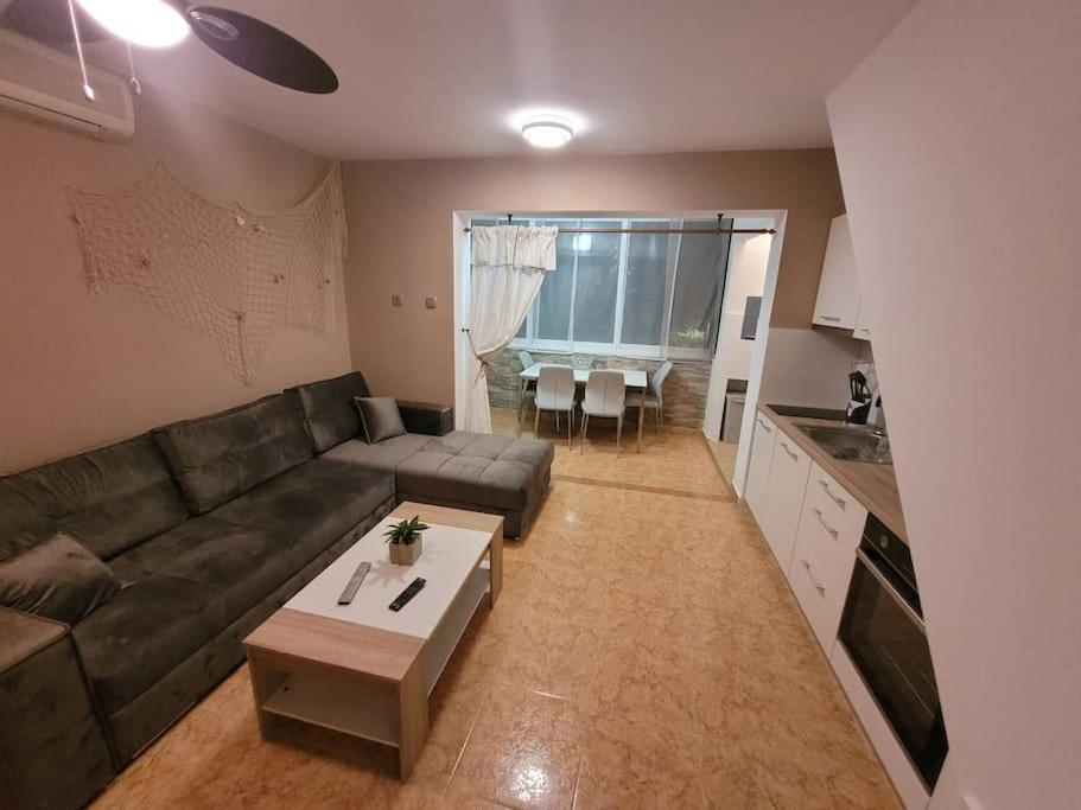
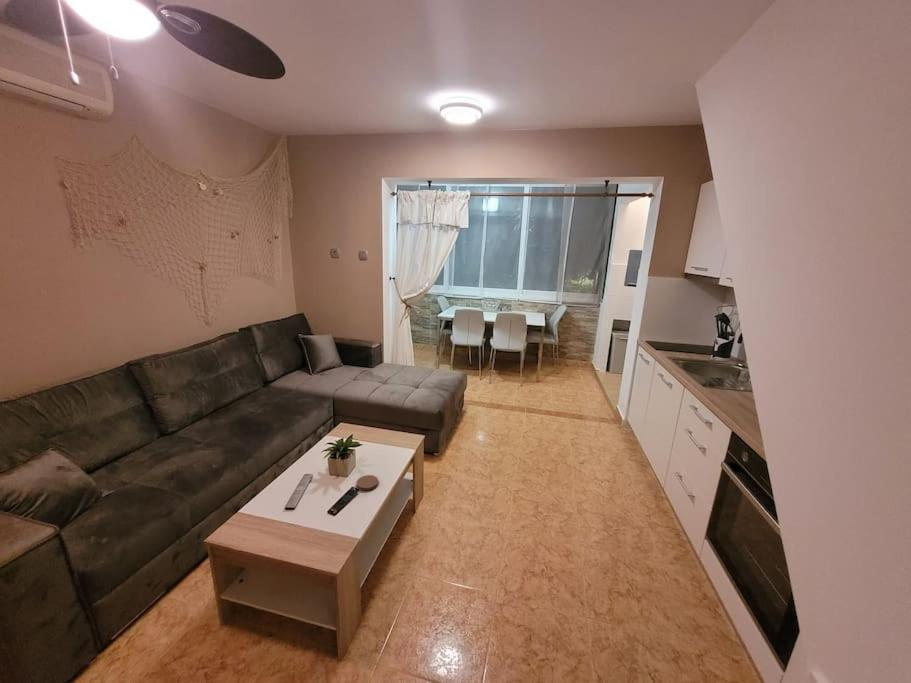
+ coaster [356,474,379,492]
